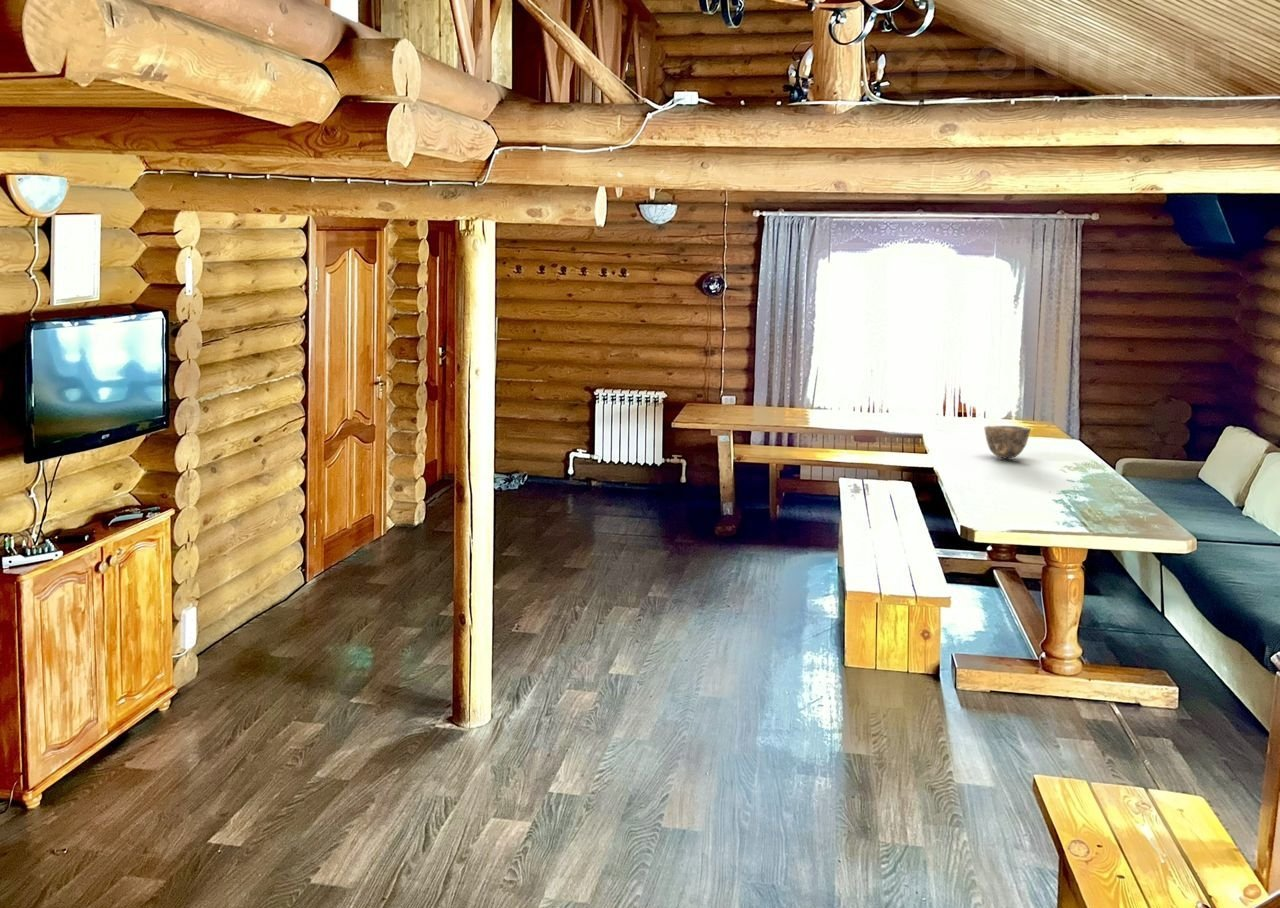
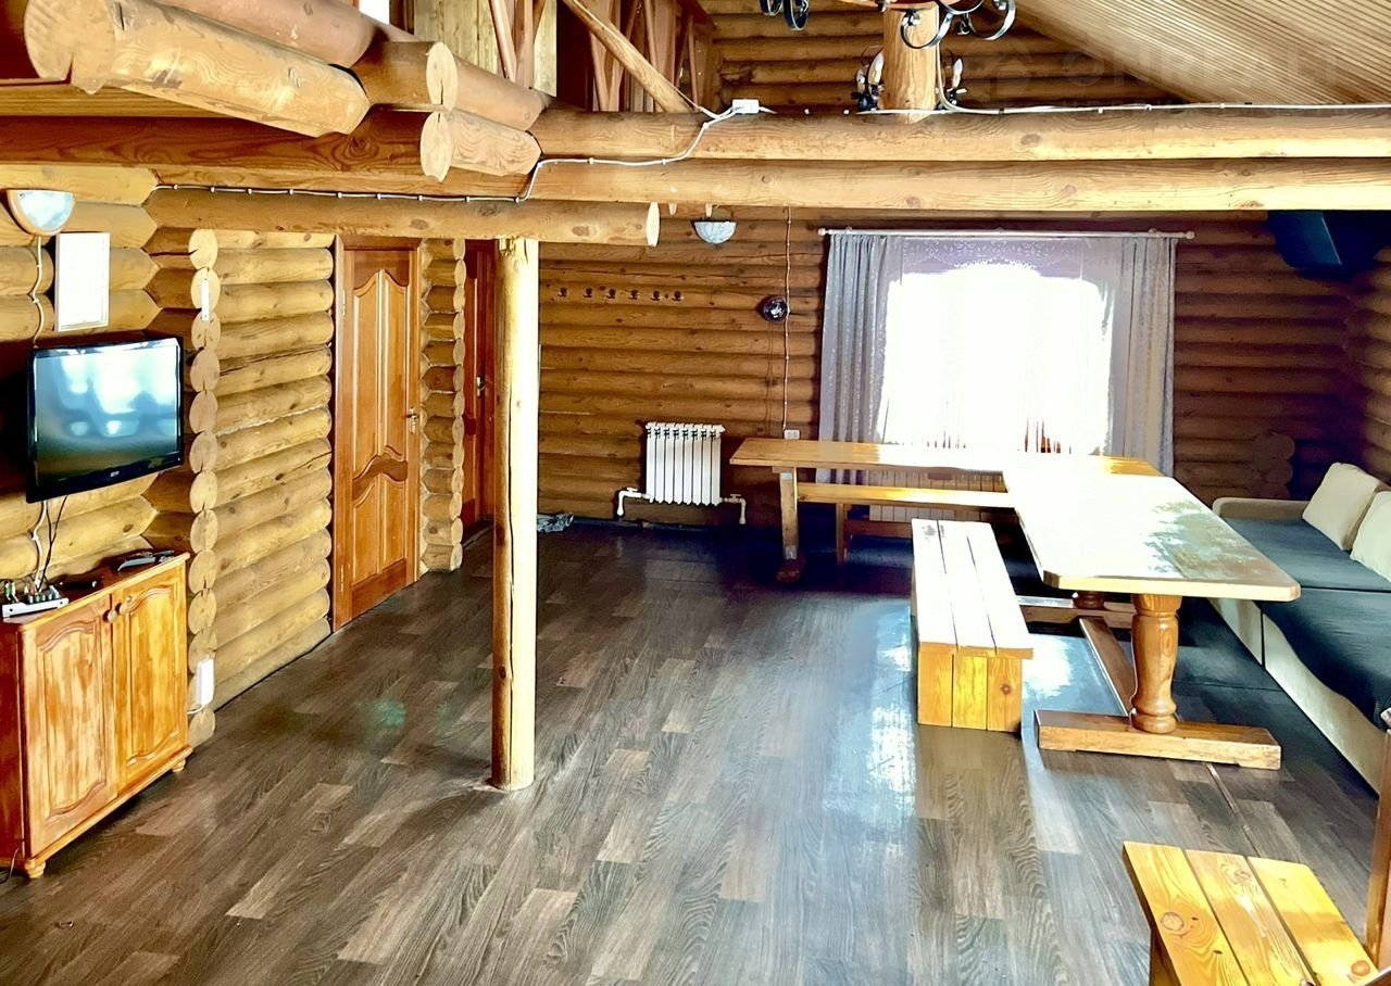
- bowl [983,425,1032,460]
